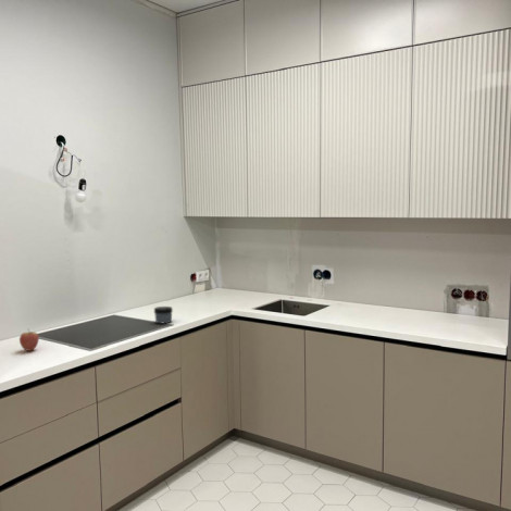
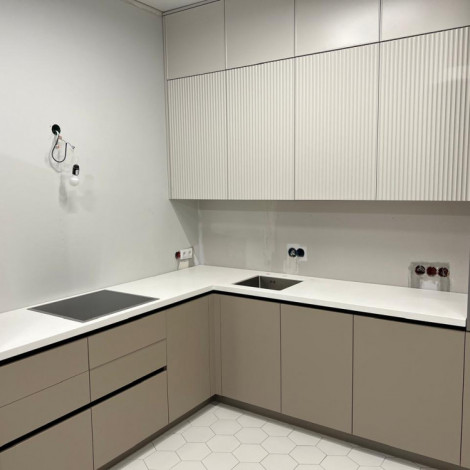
- fruit [18,327,40,352]
- jar [153,306,174,325]
